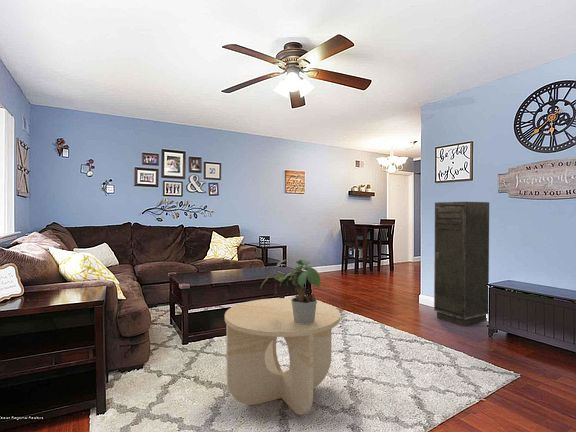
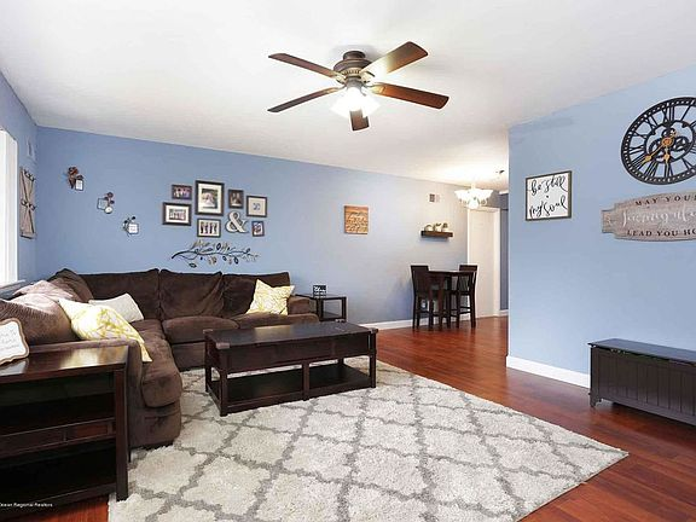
- potted plant [260,258,322,325]
- side table [224,297,341,416]
- storage cabinet [433,201,490,328]
